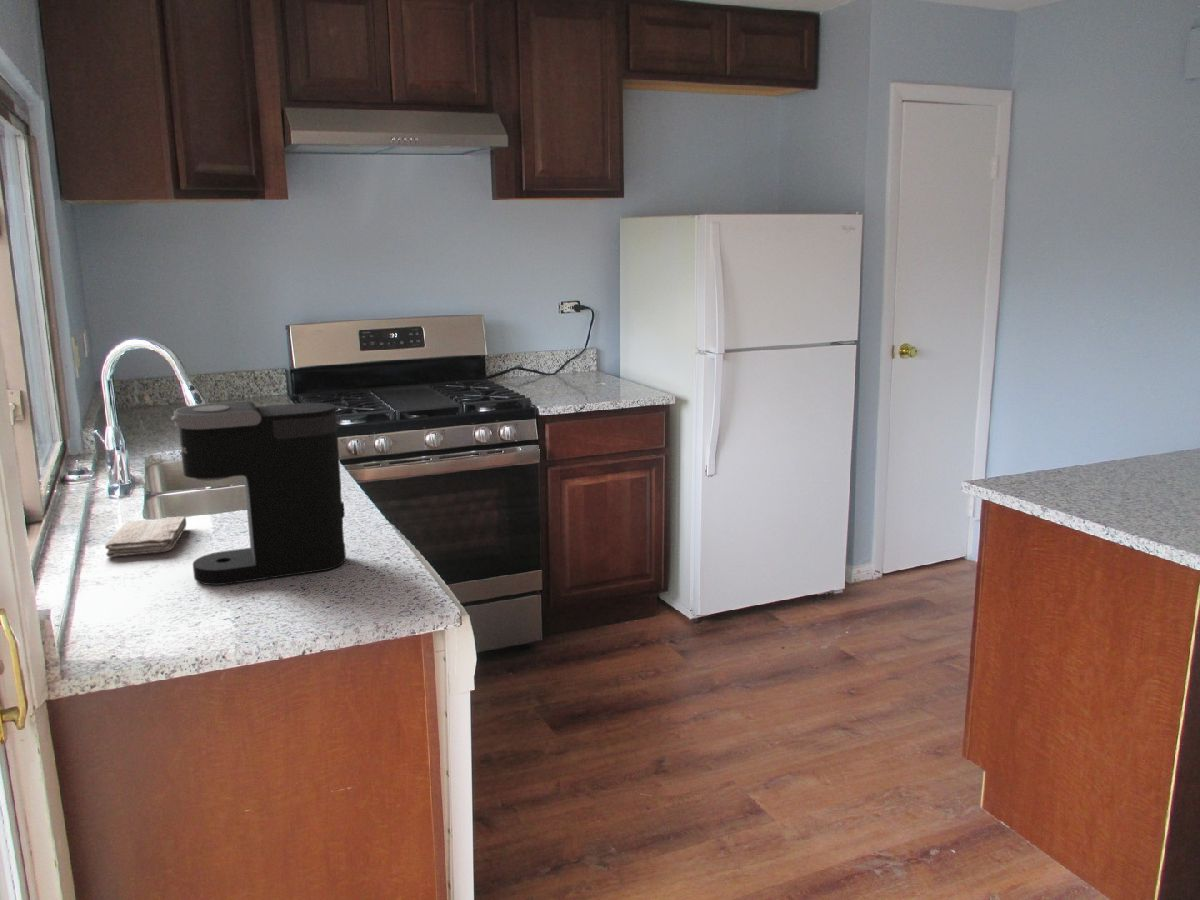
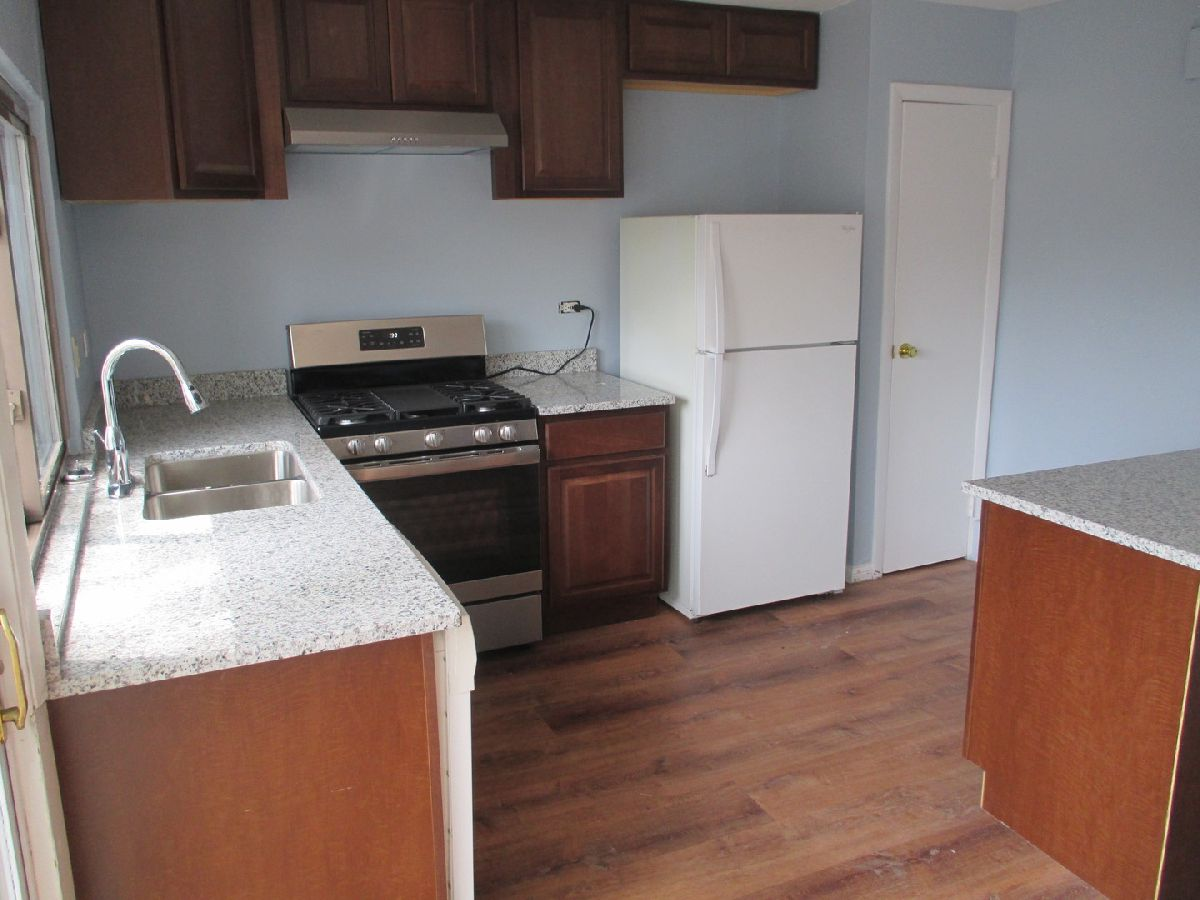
- washcloth [104,516,187,558]
- coffee maker [170,400,347,586]
